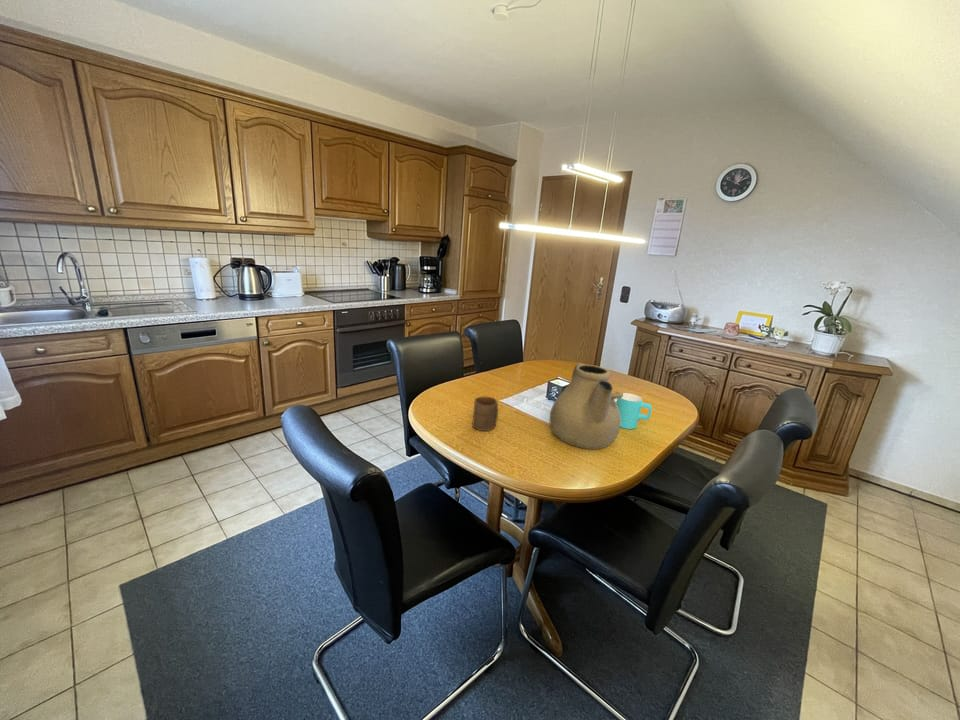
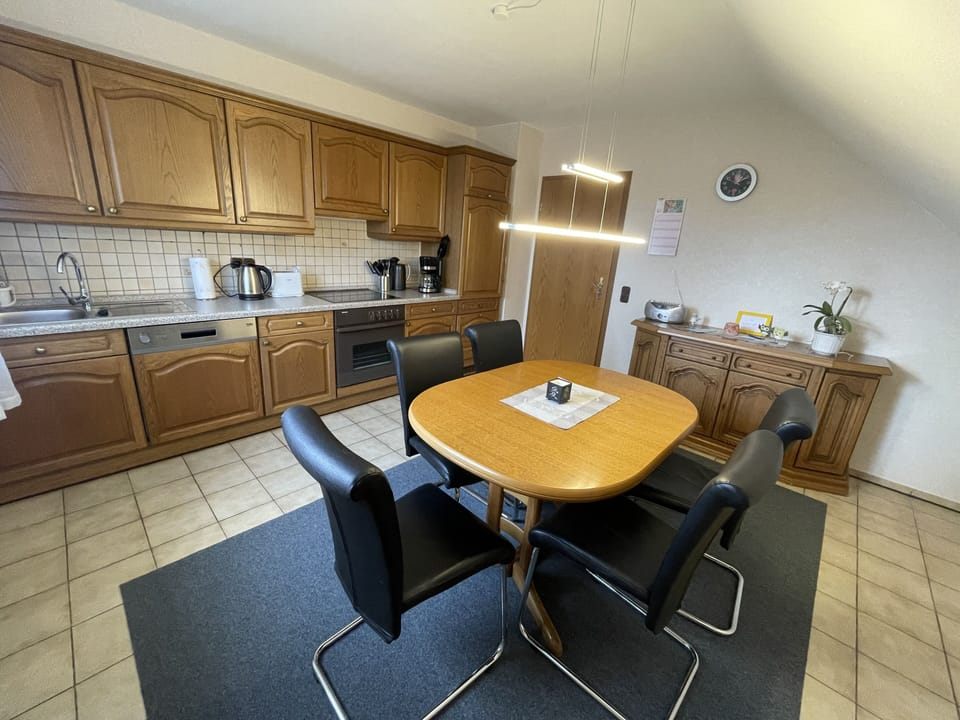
- cup [616,392,653,430]
- cup [471,395,499,432]
- teapot [549,362,624,450]
